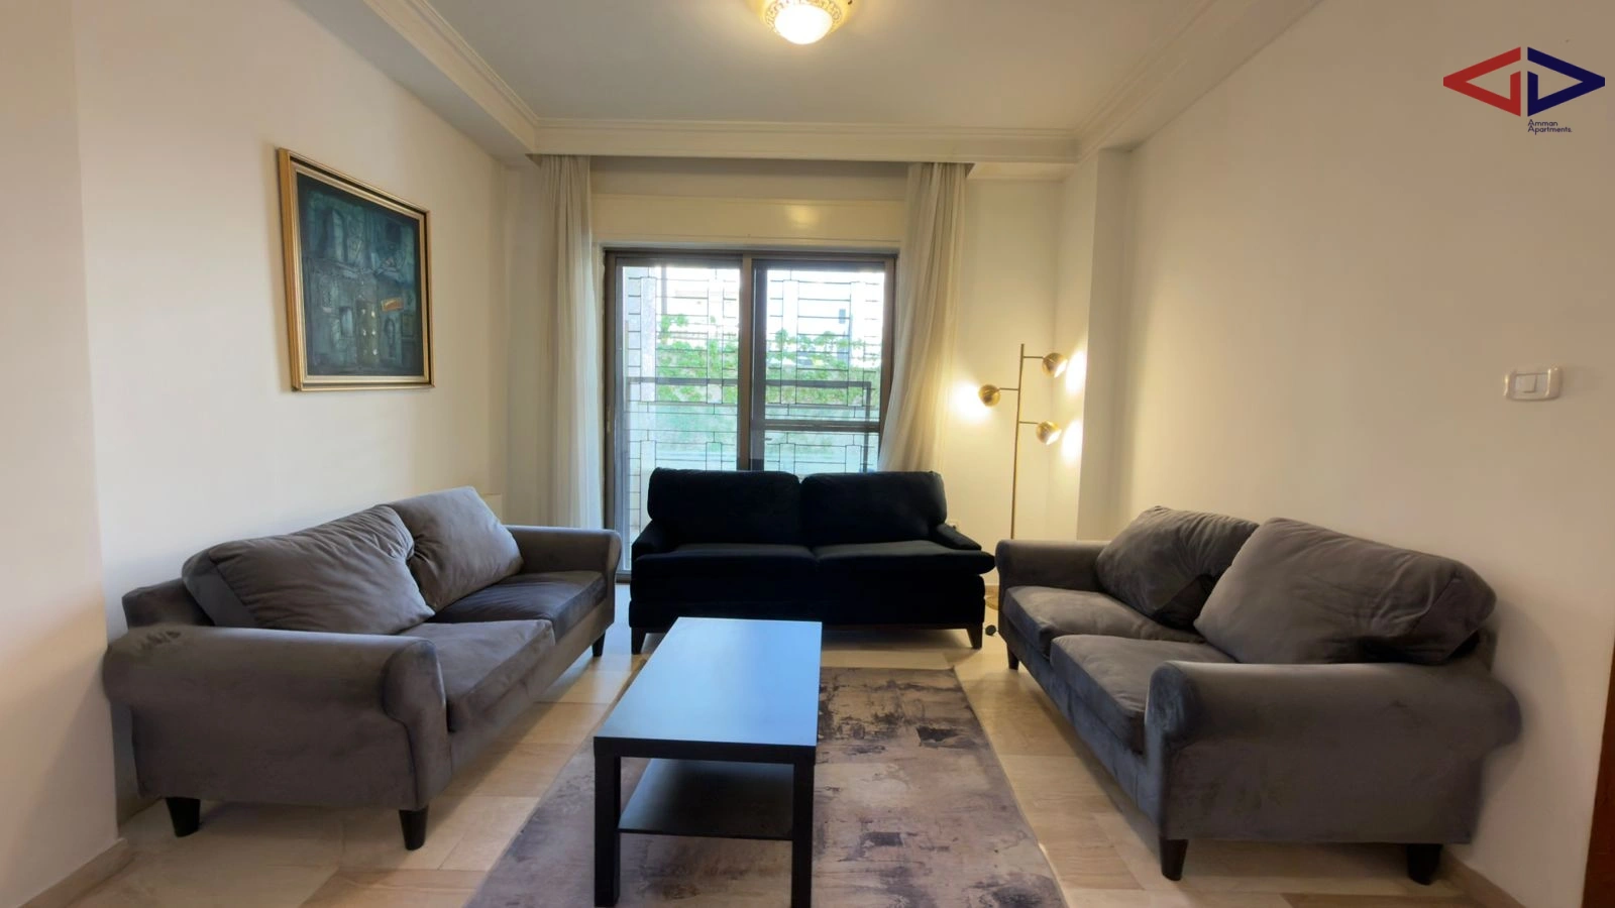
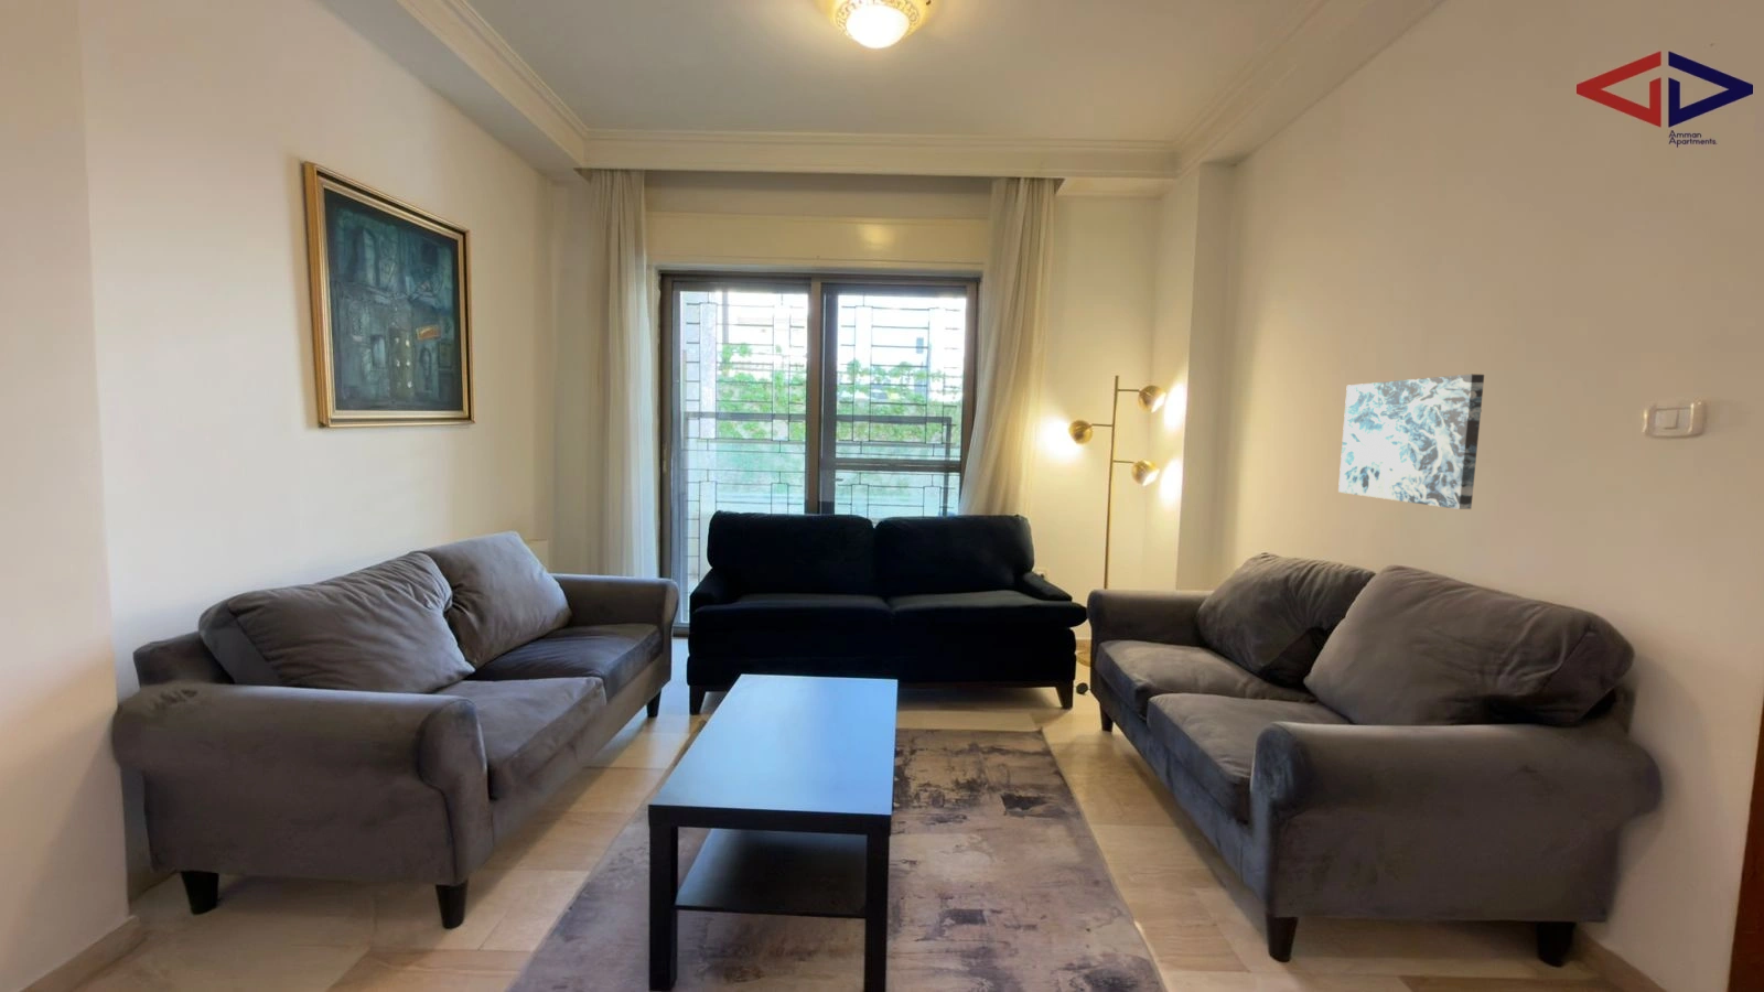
+ wall art [1338,373,1485,510]
